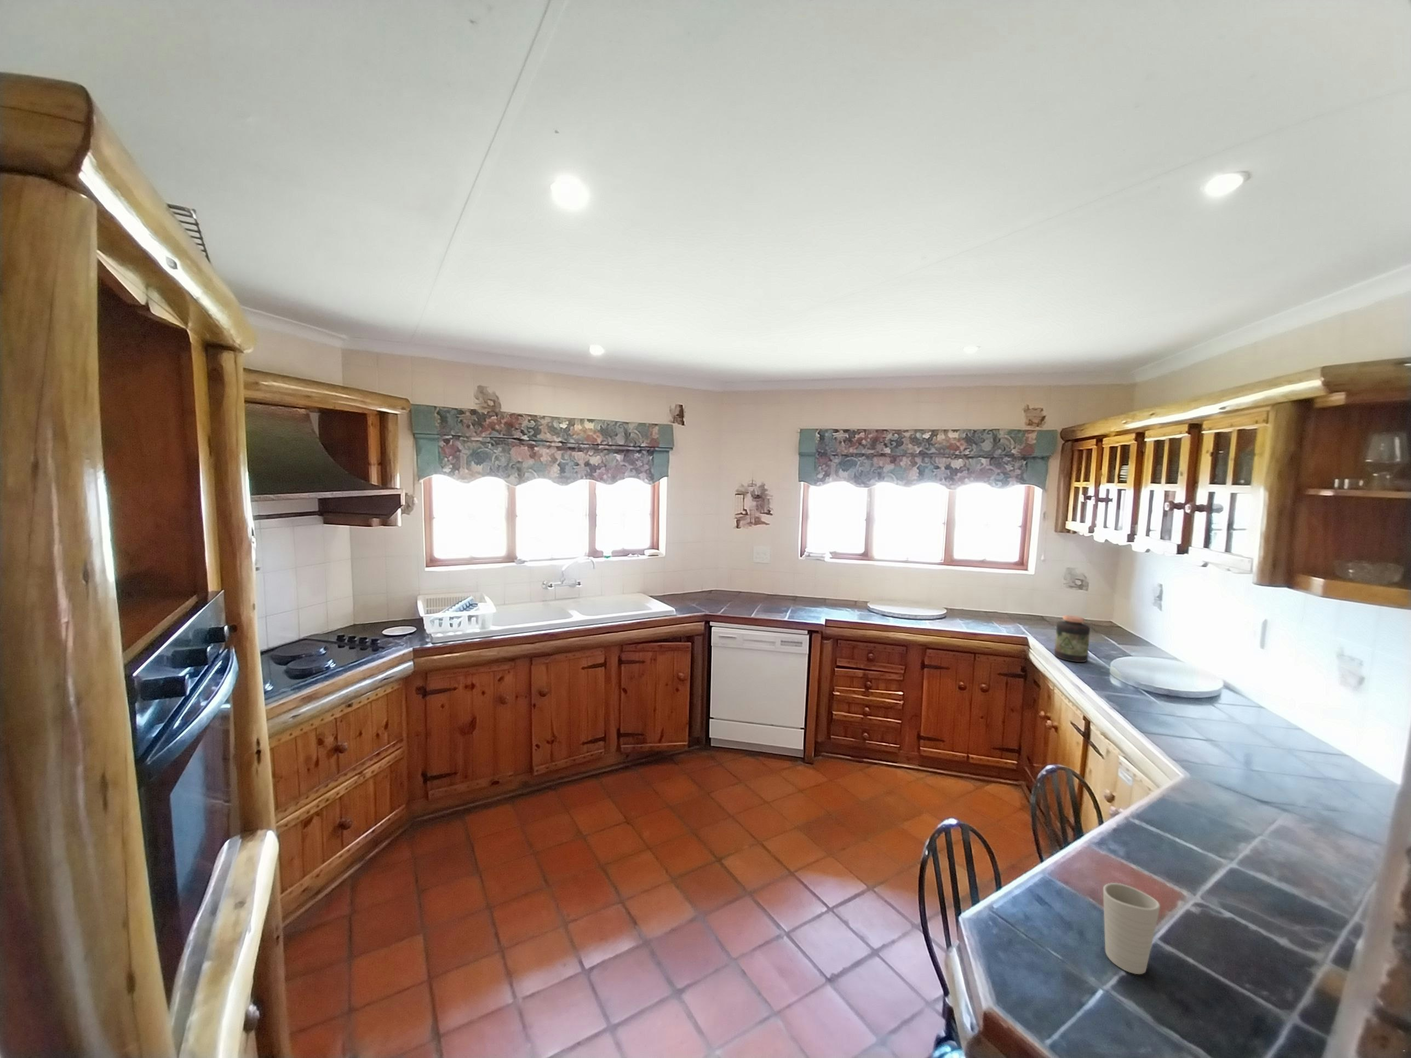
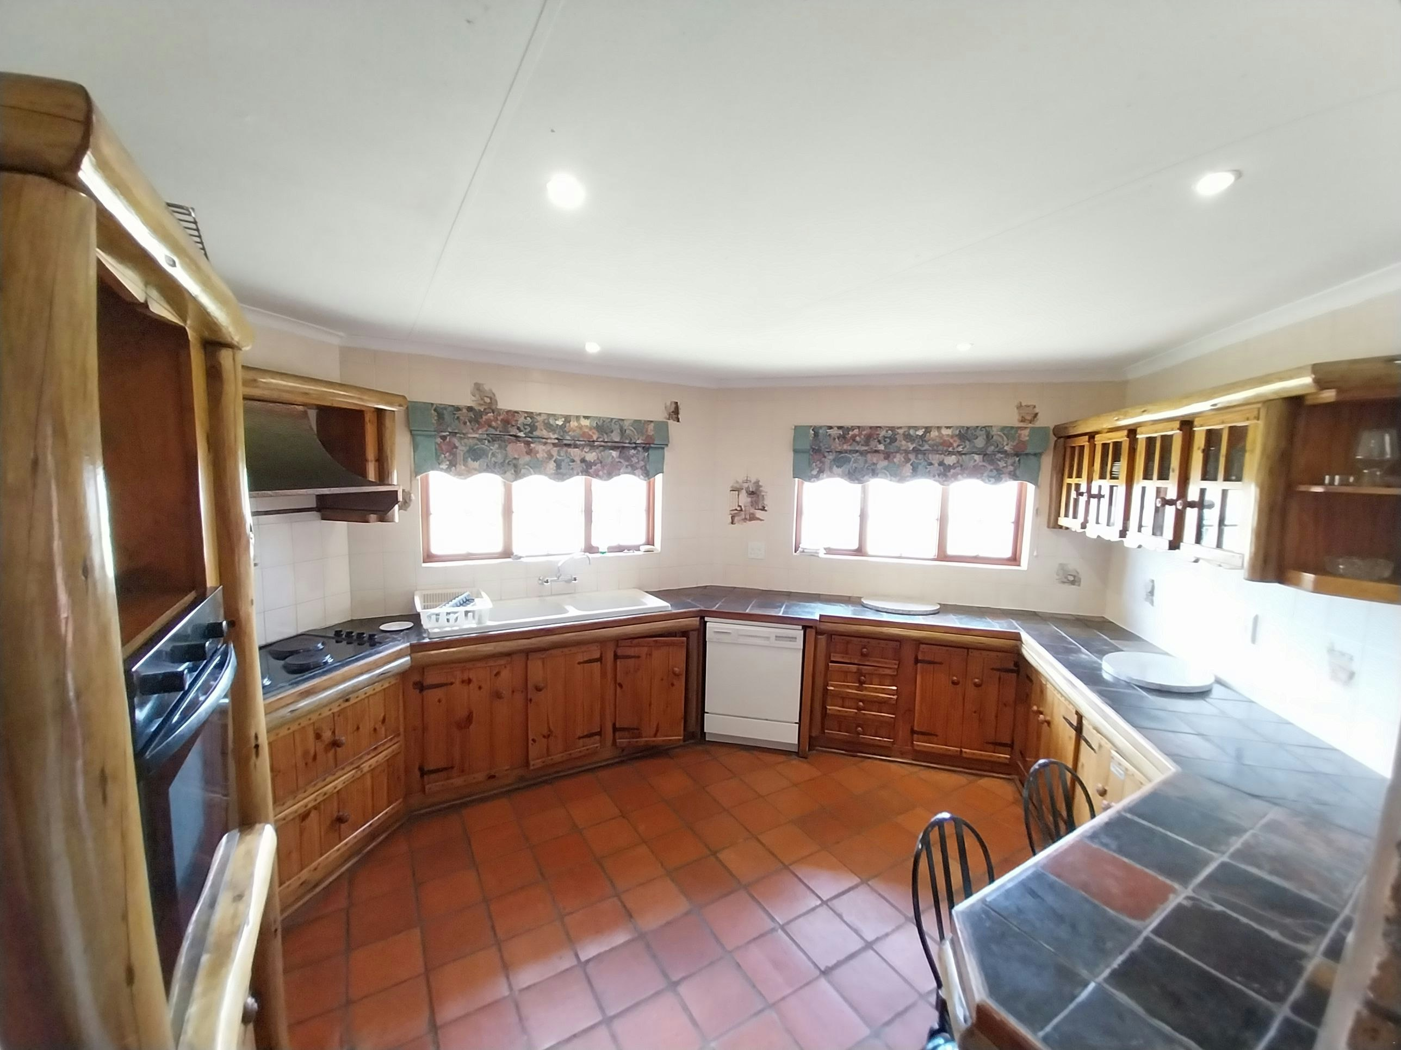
- cup [1102,882,1161,975]
- jar [1054,615,1091,662]
